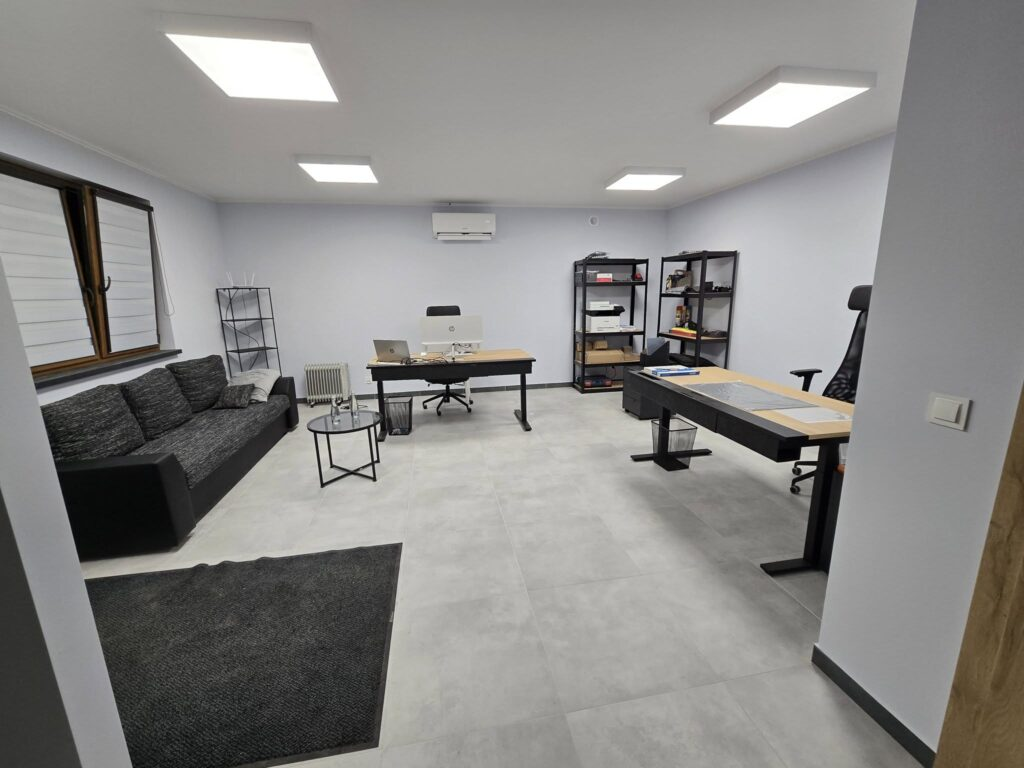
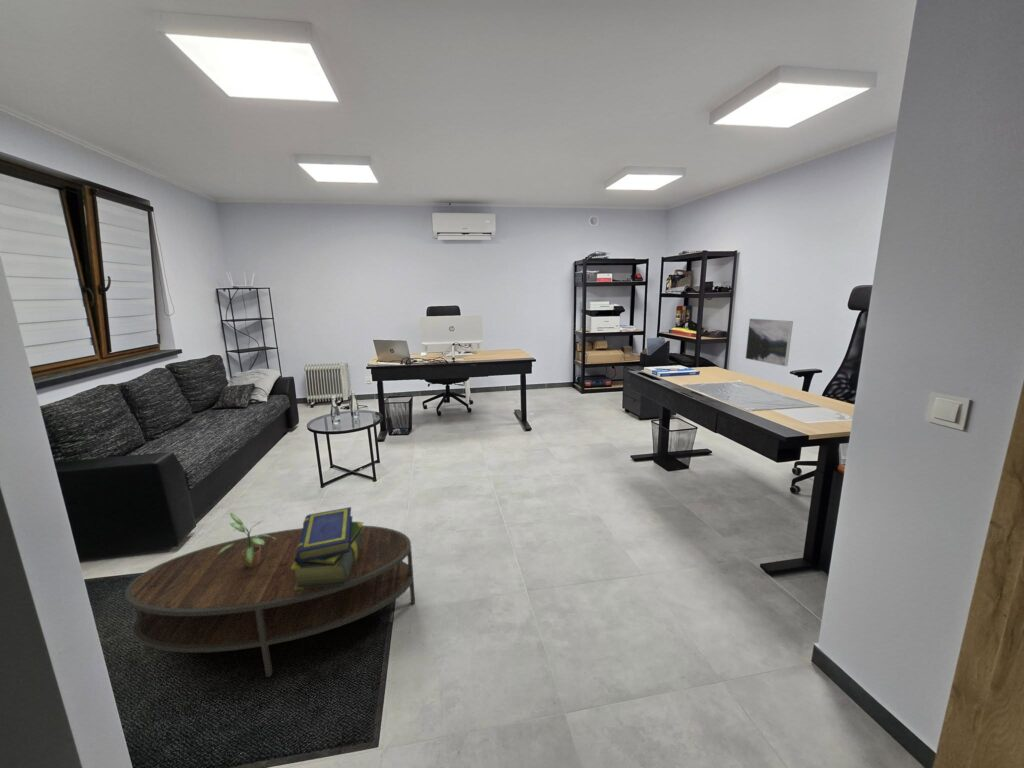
+ coffee table [124,524,416,678]
+ stack of books [291,506,364,590]
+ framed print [745,318,794,367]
+ potted plant [218,512,276,567]
